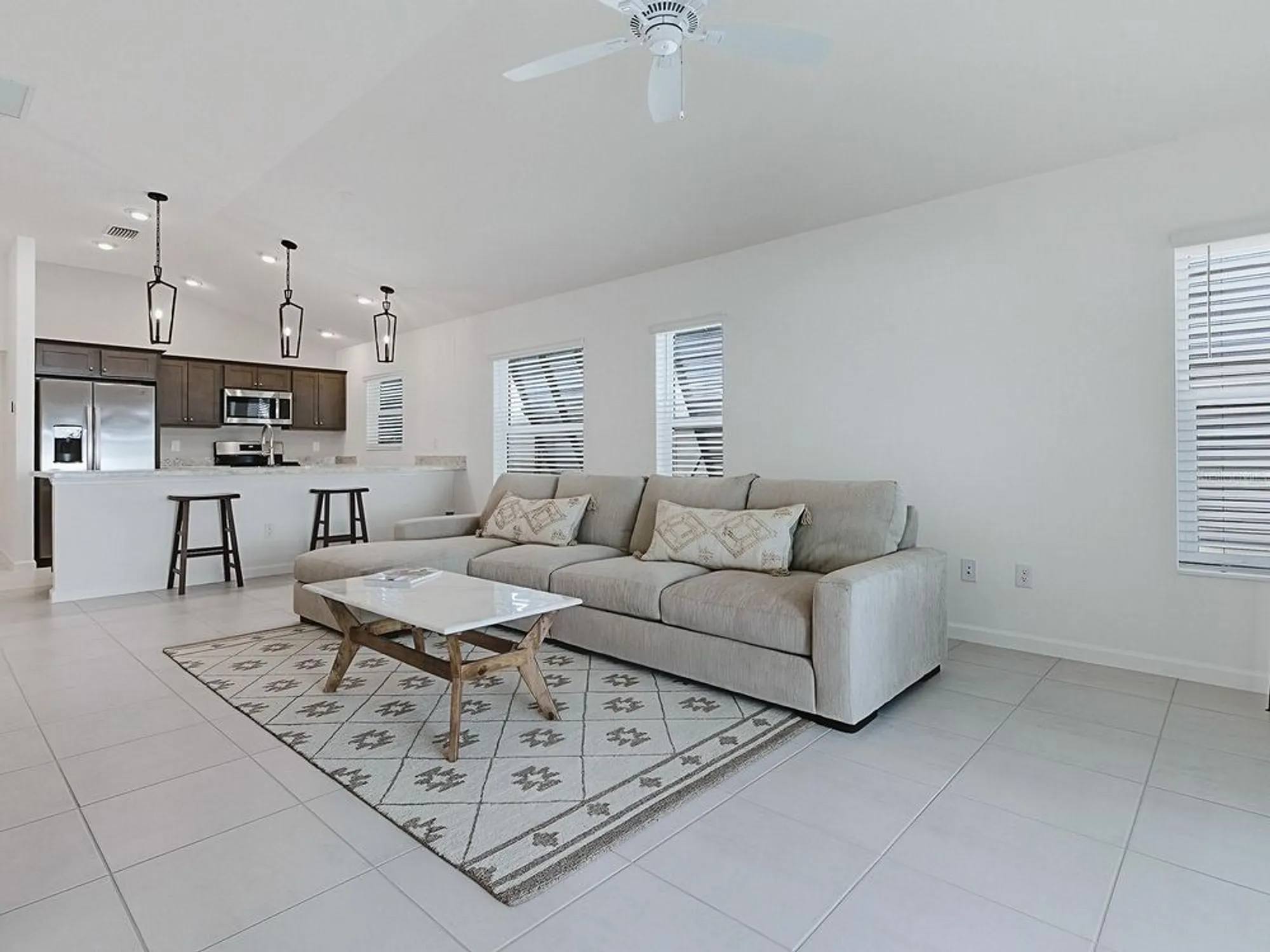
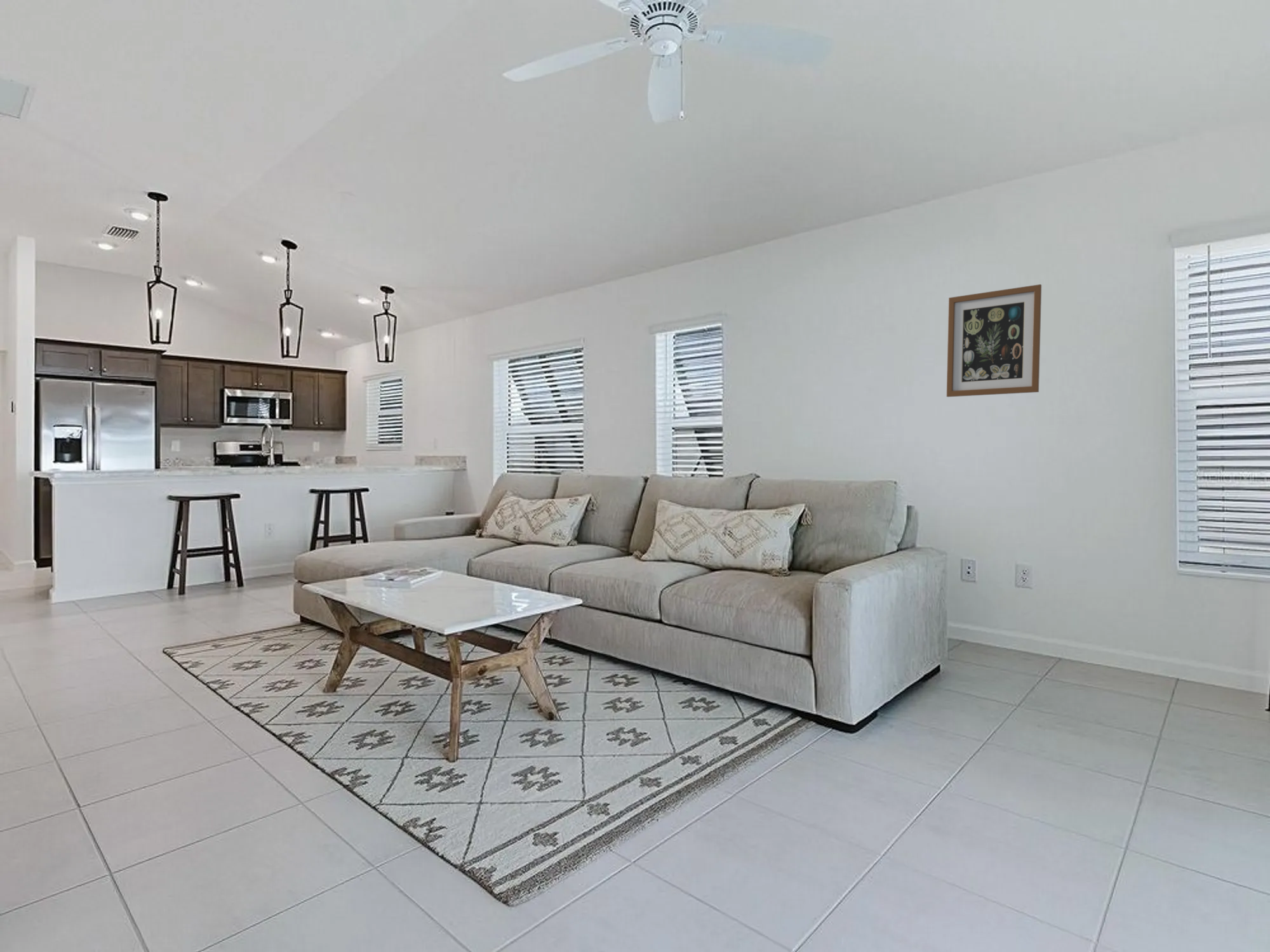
+ wall art [946,284,1042,397]
